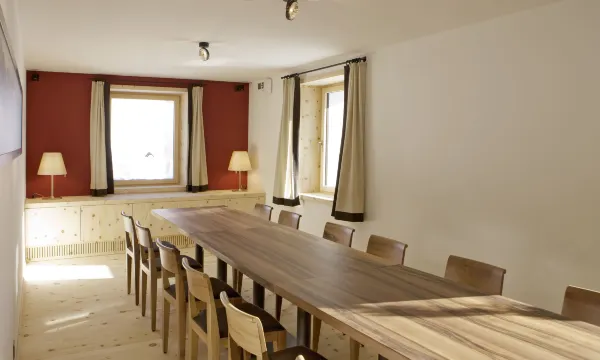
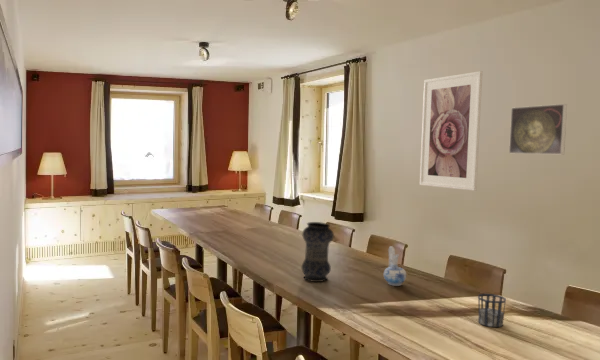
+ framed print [508,103,568,155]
+ vase [301,221,335,283]
+ ceramic pitcher [383,245,407,287]
+ cup [477,293,507,328]
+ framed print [419,70,483,192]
